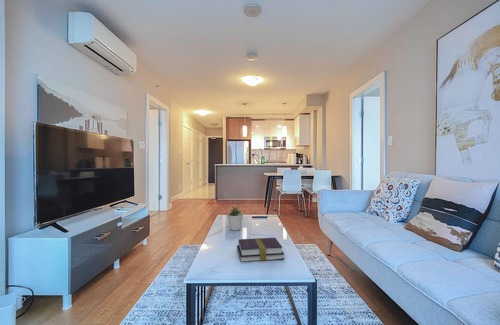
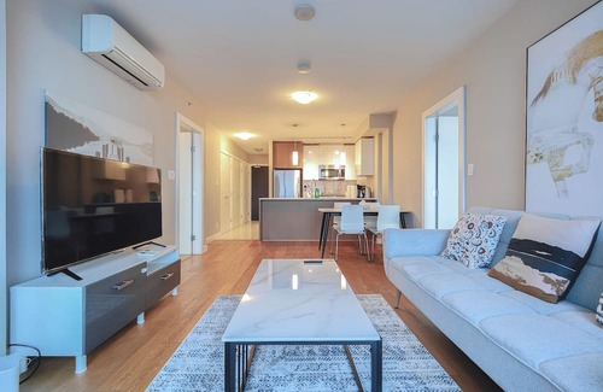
- book [236,237,285,263]
- potted plant [226,205,244,232]
